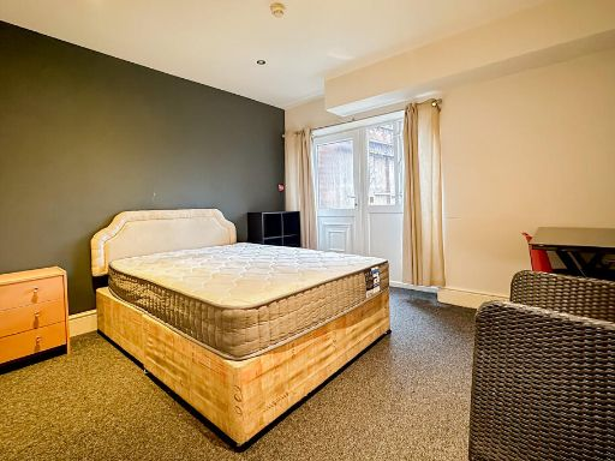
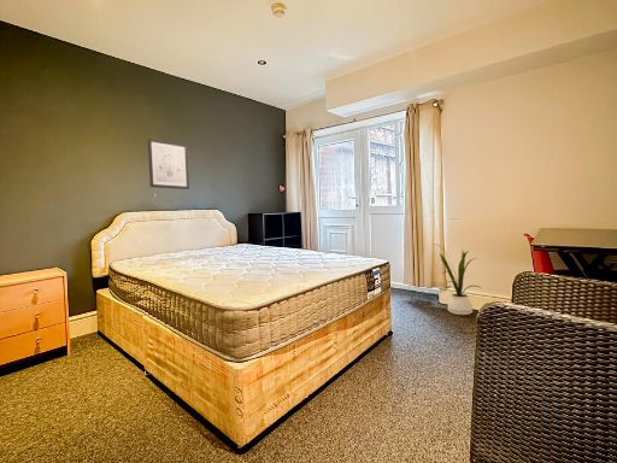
+ wall art [147,137,190,191]
+ house plant [433,242,482,316]
